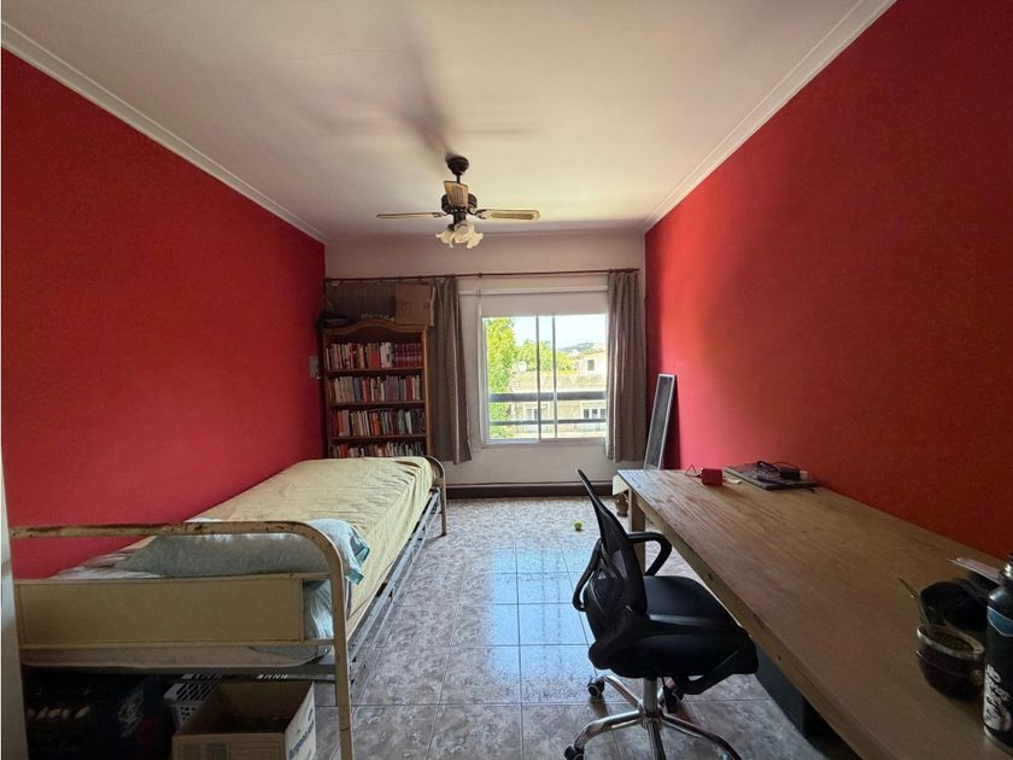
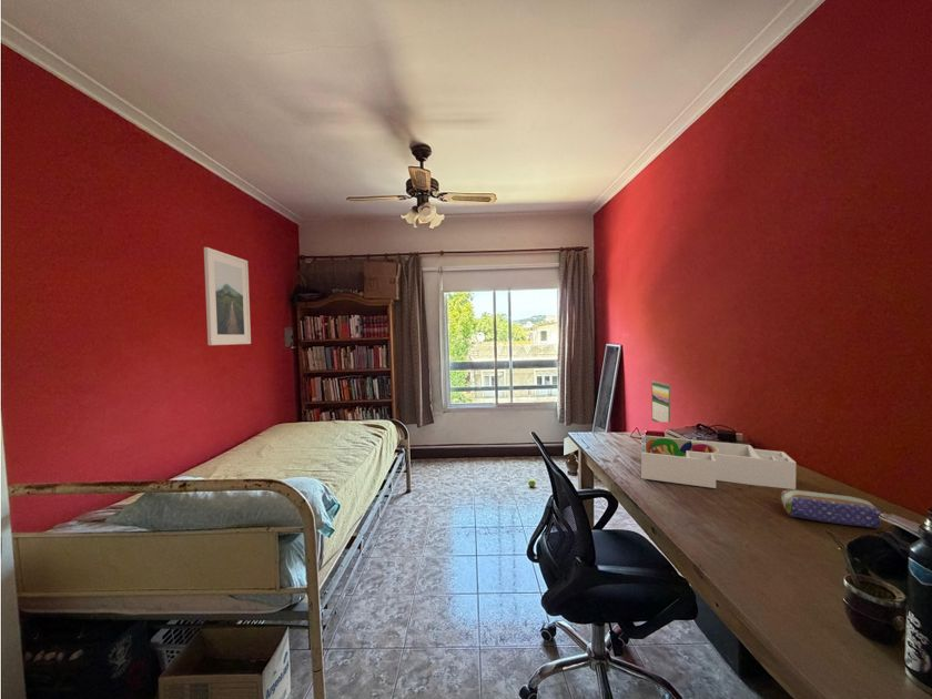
+ calendar [651,379,671,423]
+ pencil case [780,488,883,529]
+ desk organizer [640,434,797,489]
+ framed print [203,246,252,346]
